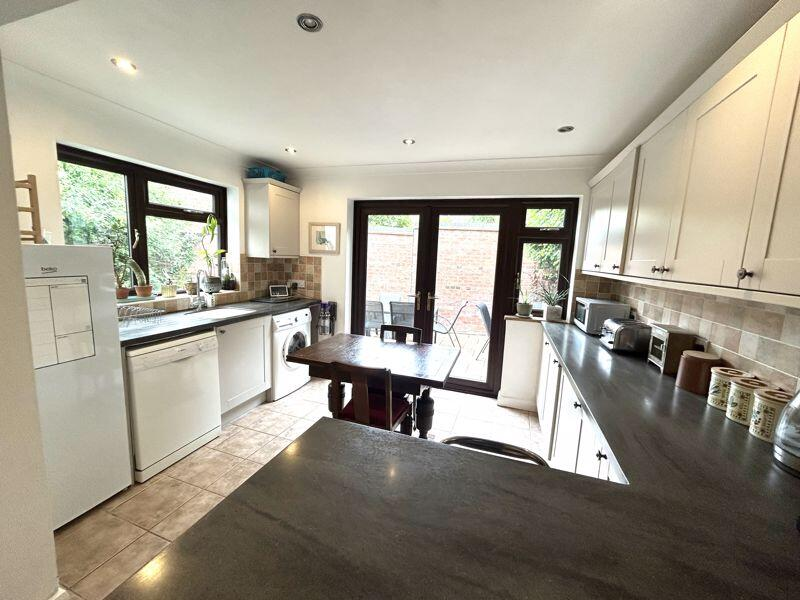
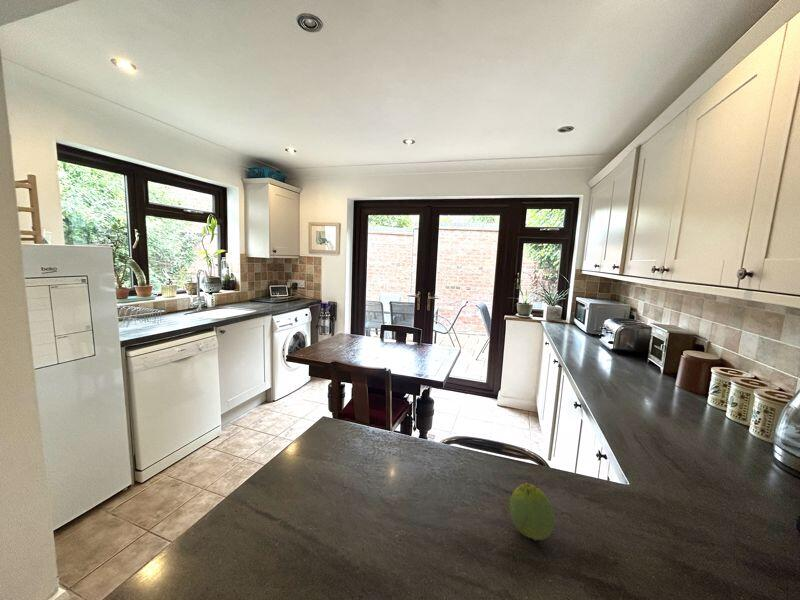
+ fruit [509,482,556,542]
